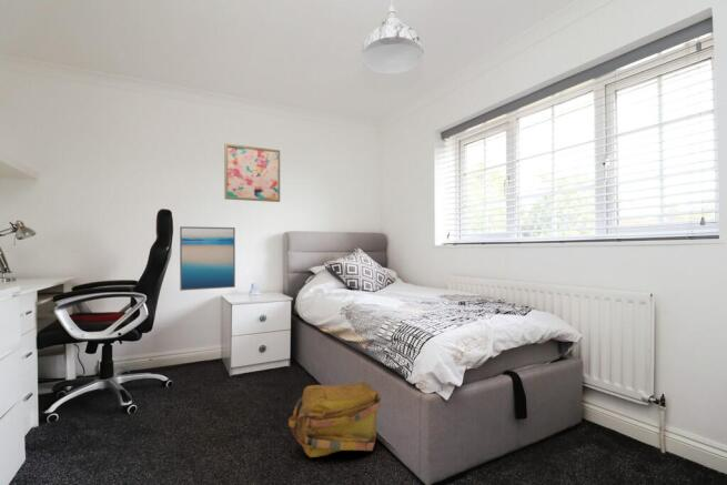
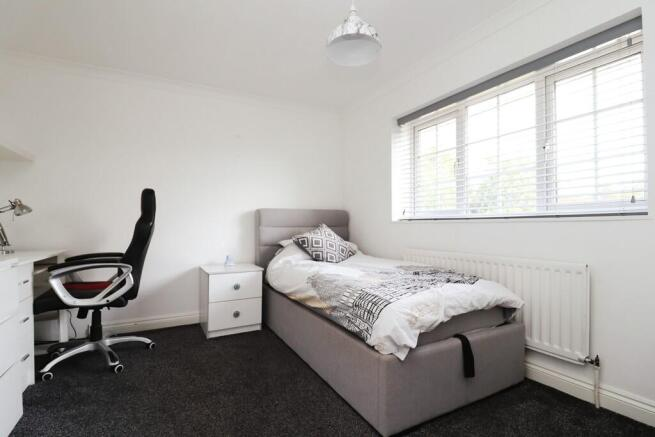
- wall art [223,142,281,203]
- wall art [179,225,236,292]
- backpack [286,381,382,458]
